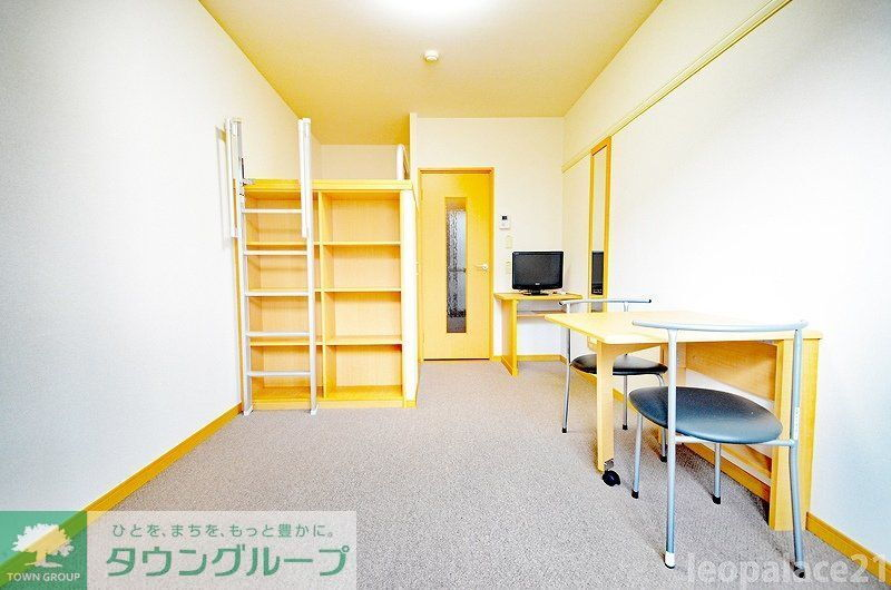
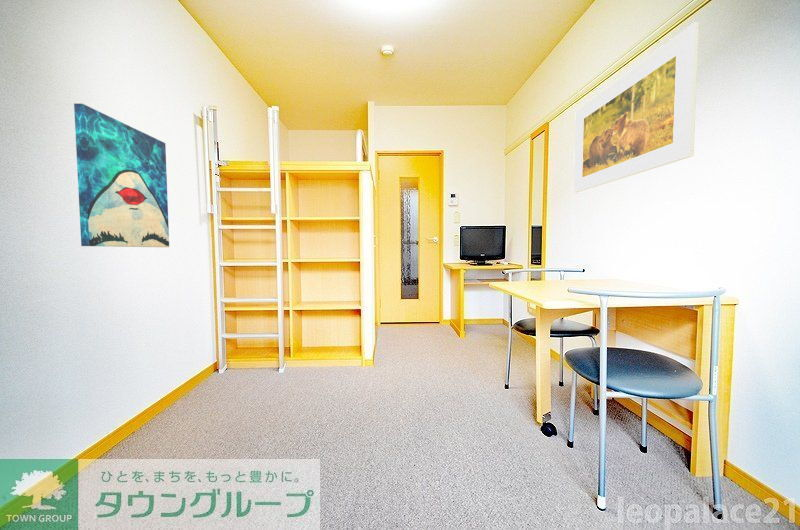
+ wall art [73,102,170,248]
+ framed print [573,22,700,194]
